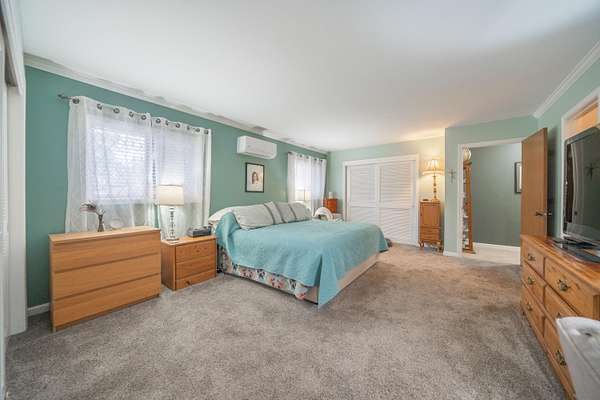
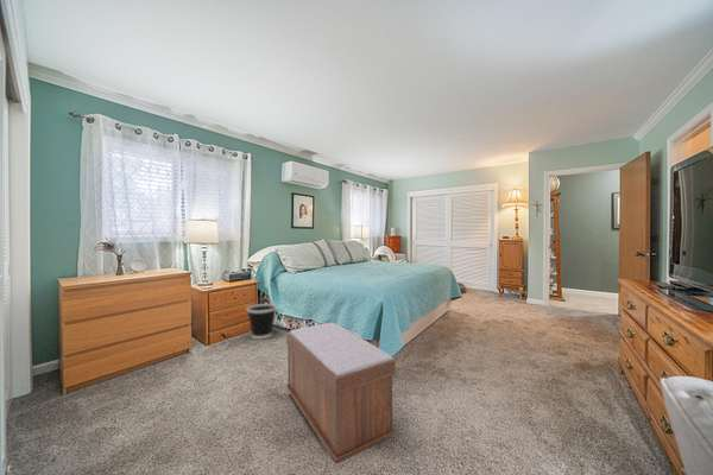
+ wastebasket [246,303,278,340]
+ bench [285,322,397,466]
